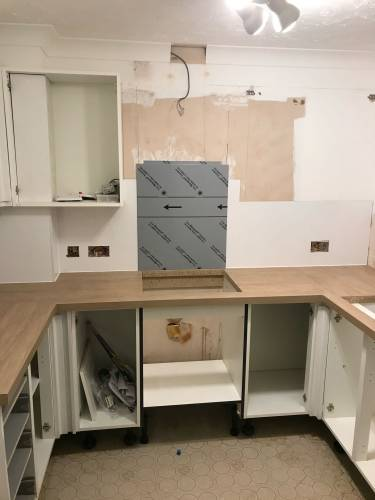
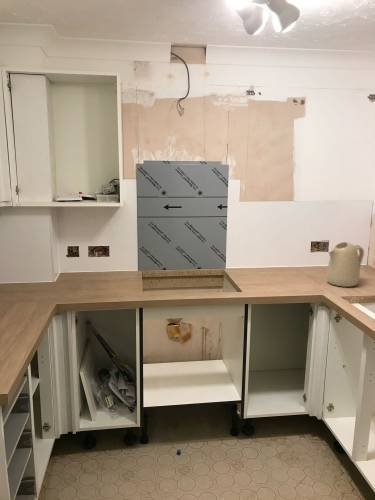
+ kettle [325,241,365,288]
